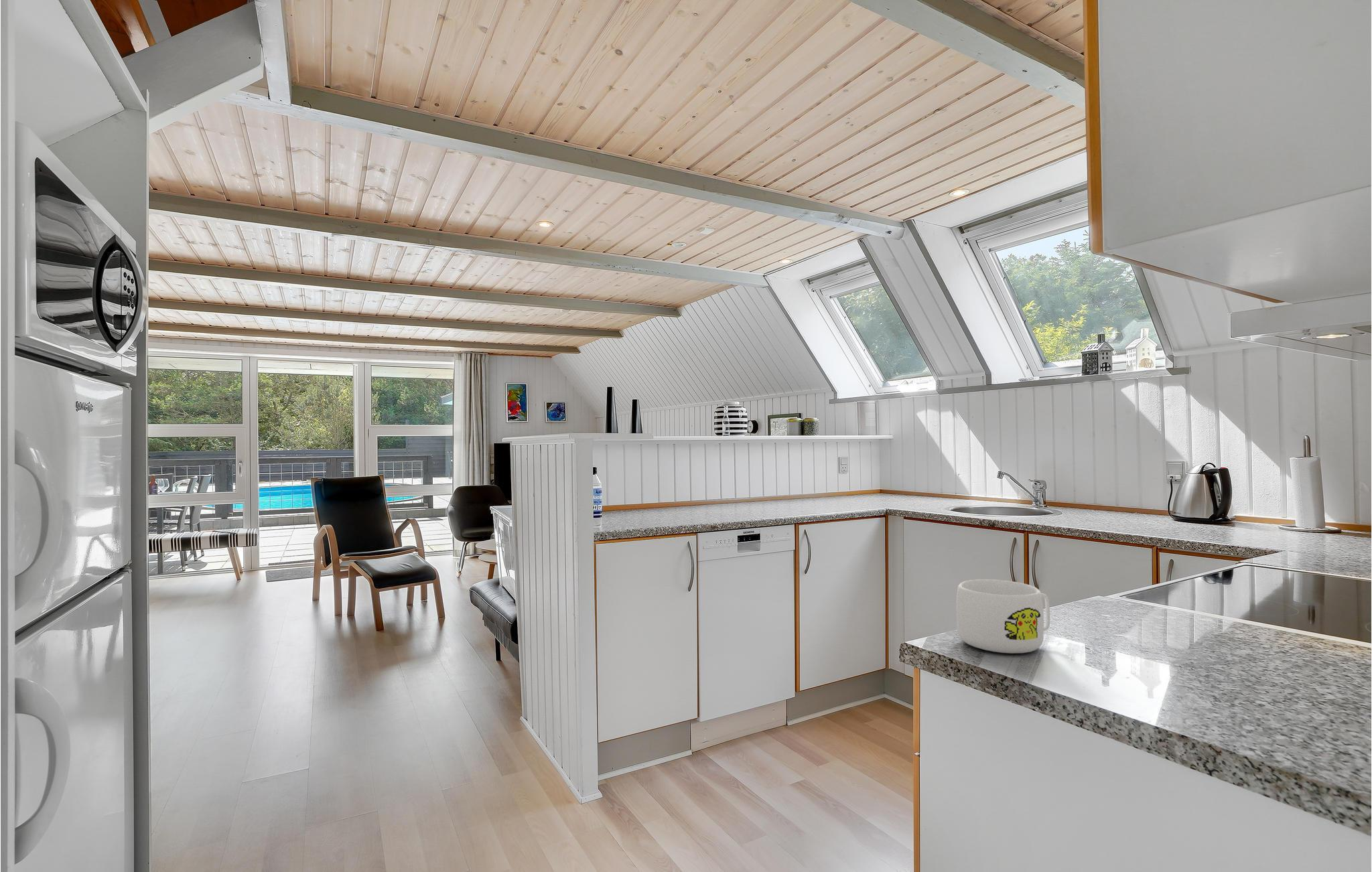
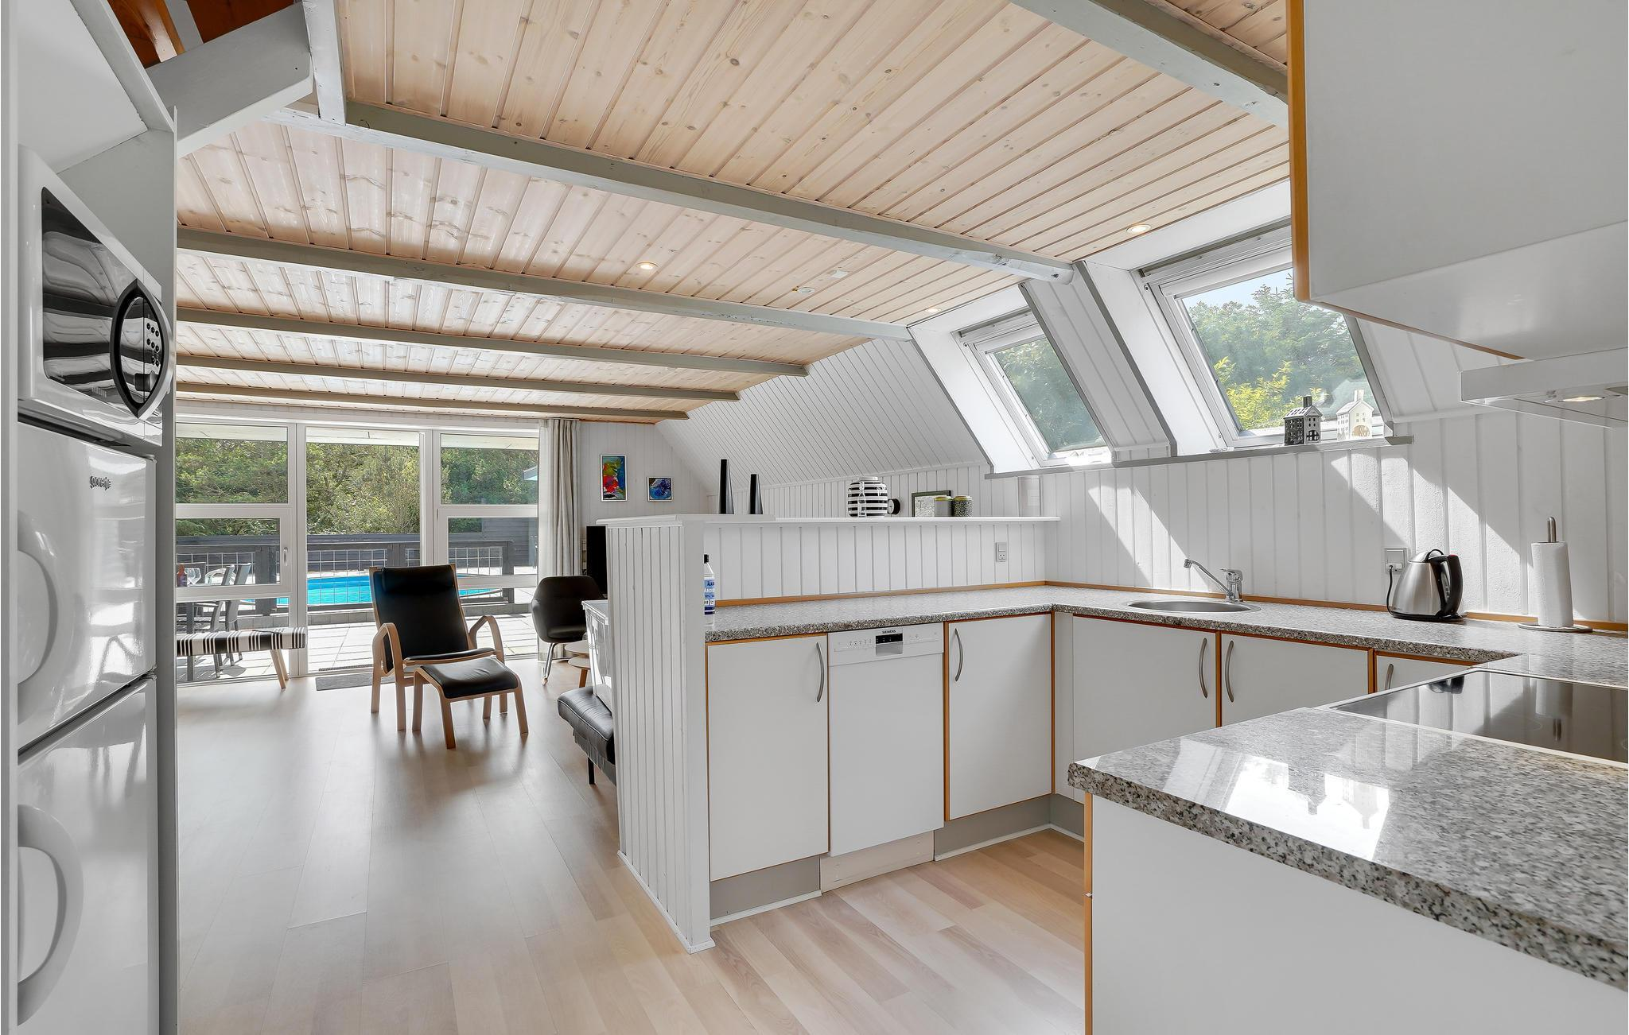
- mug [956,579,1050,654]
